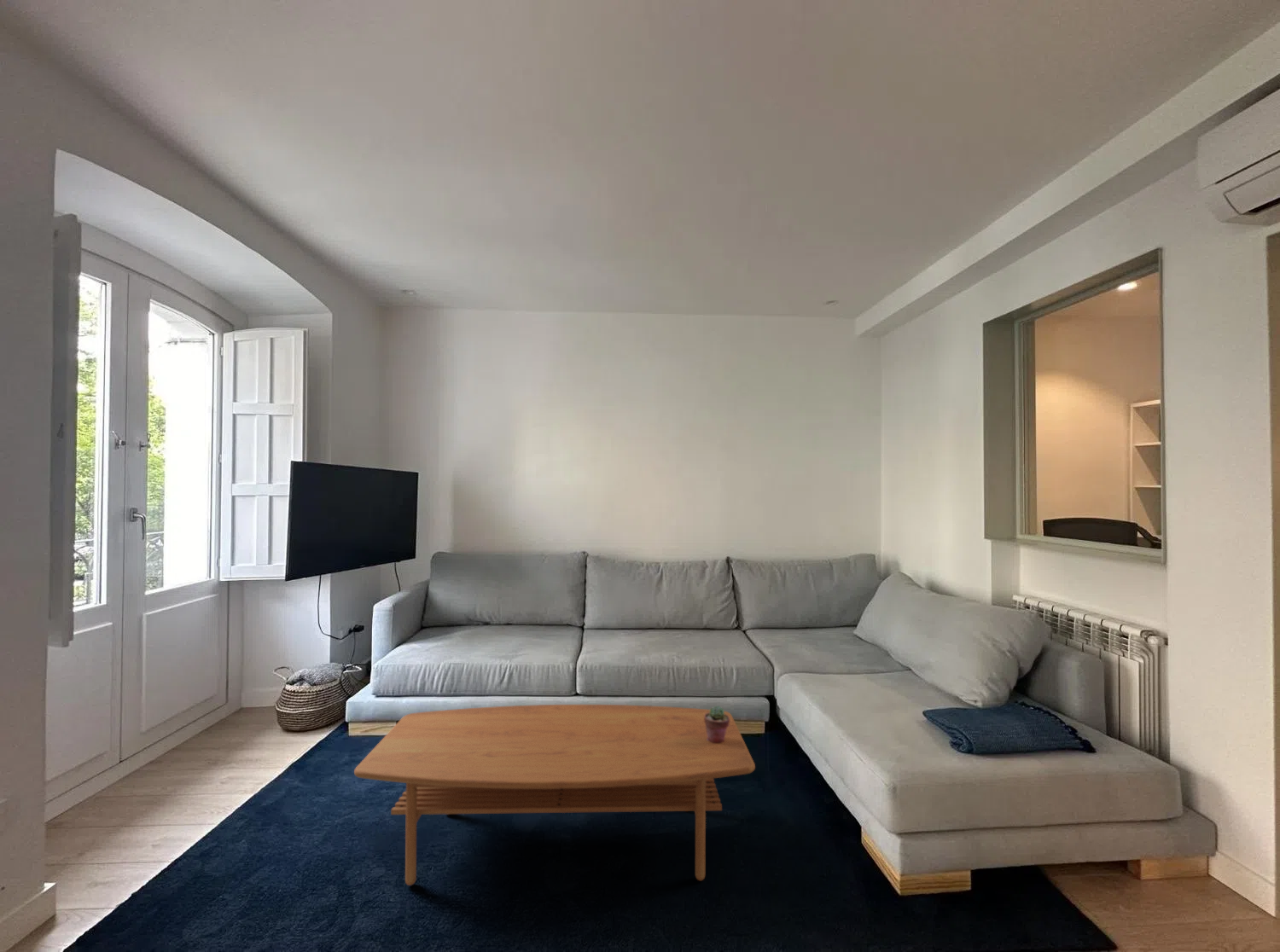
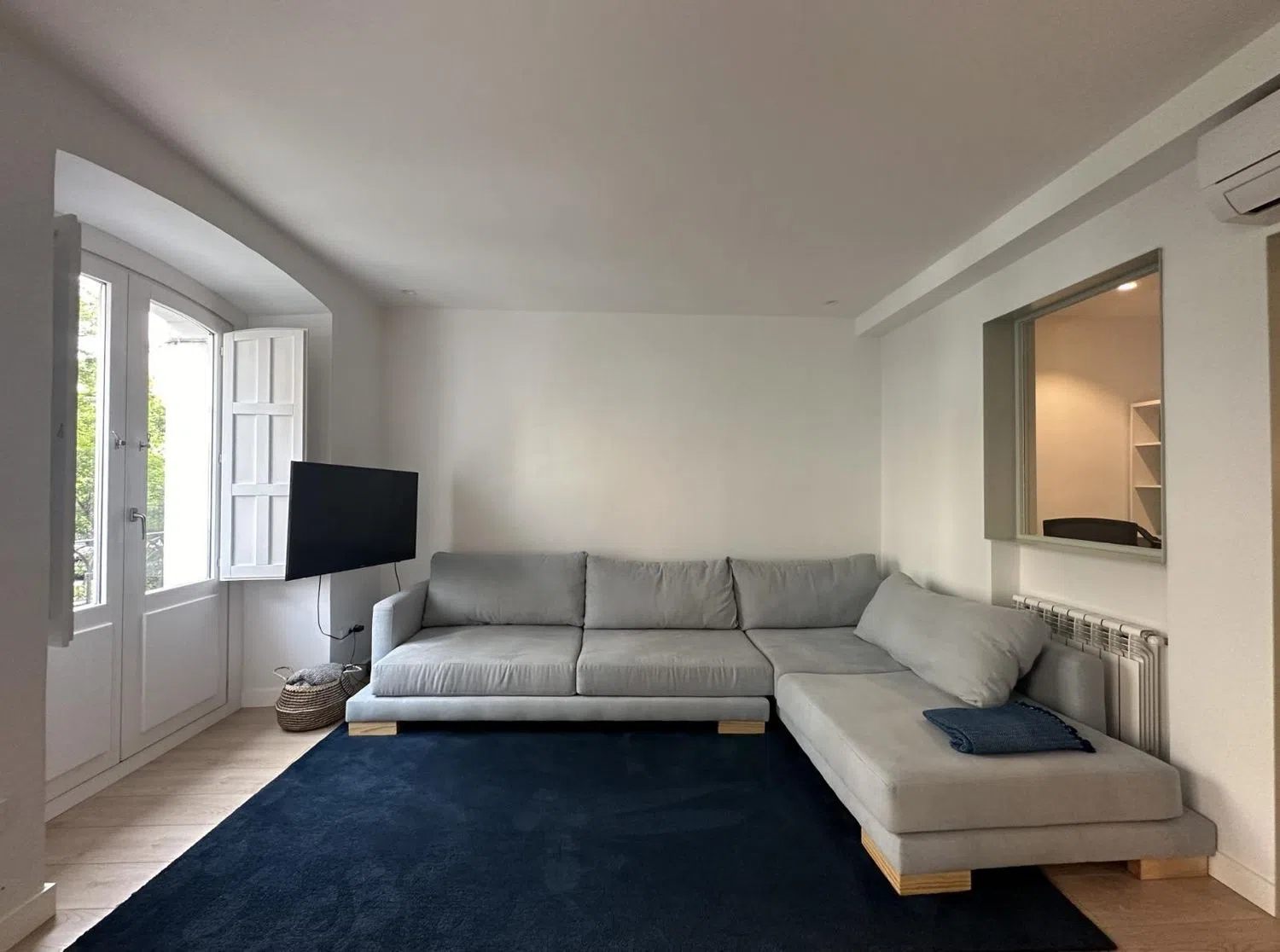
- coffee table [353,704,756,886]
- potted succulent [704,705,730,744]
